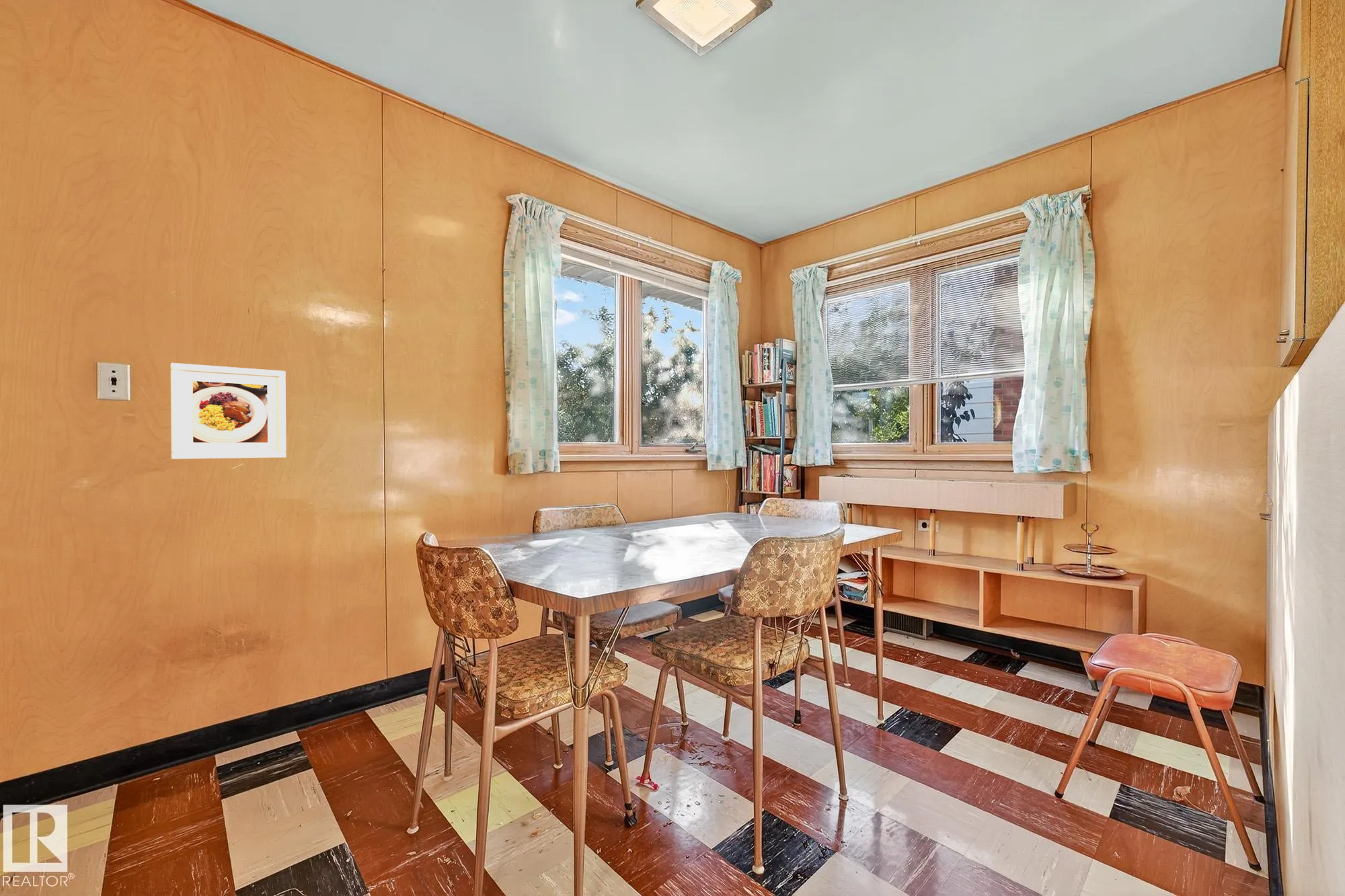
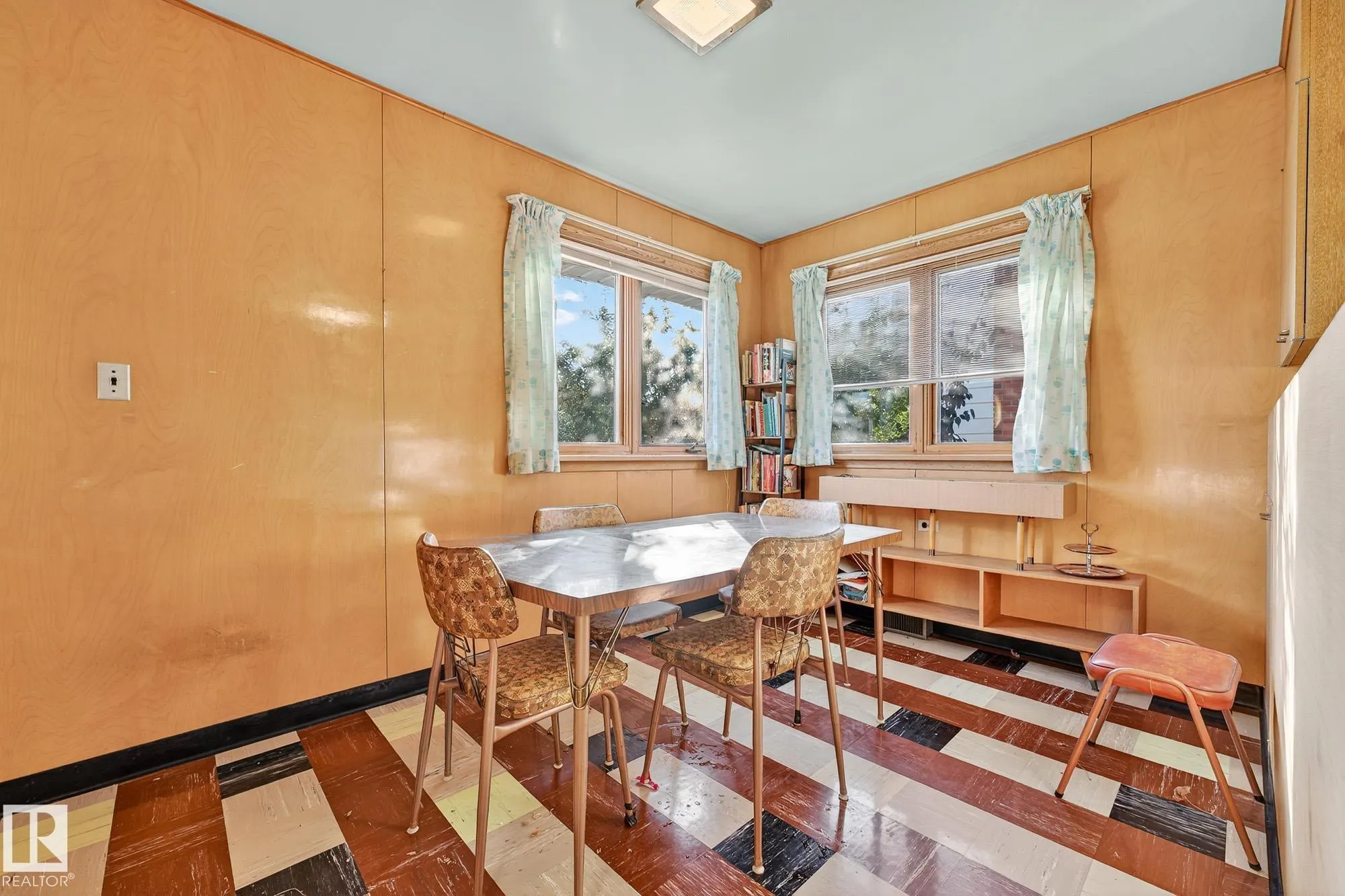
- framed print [170,362,286,460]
